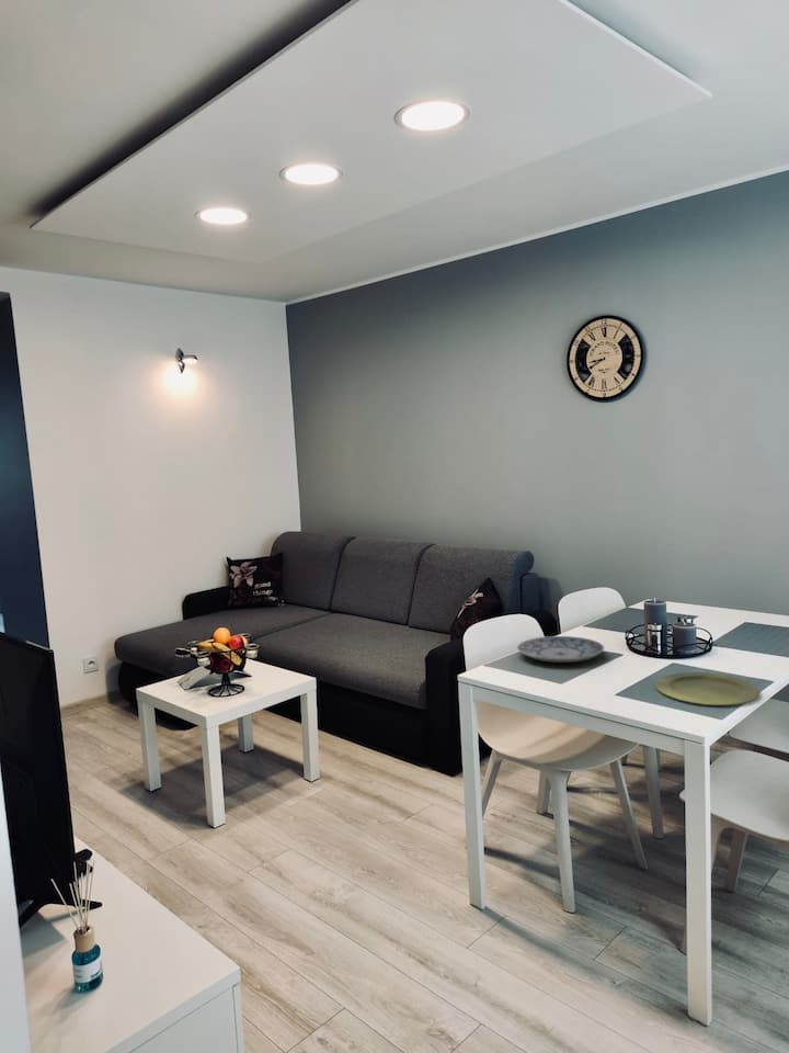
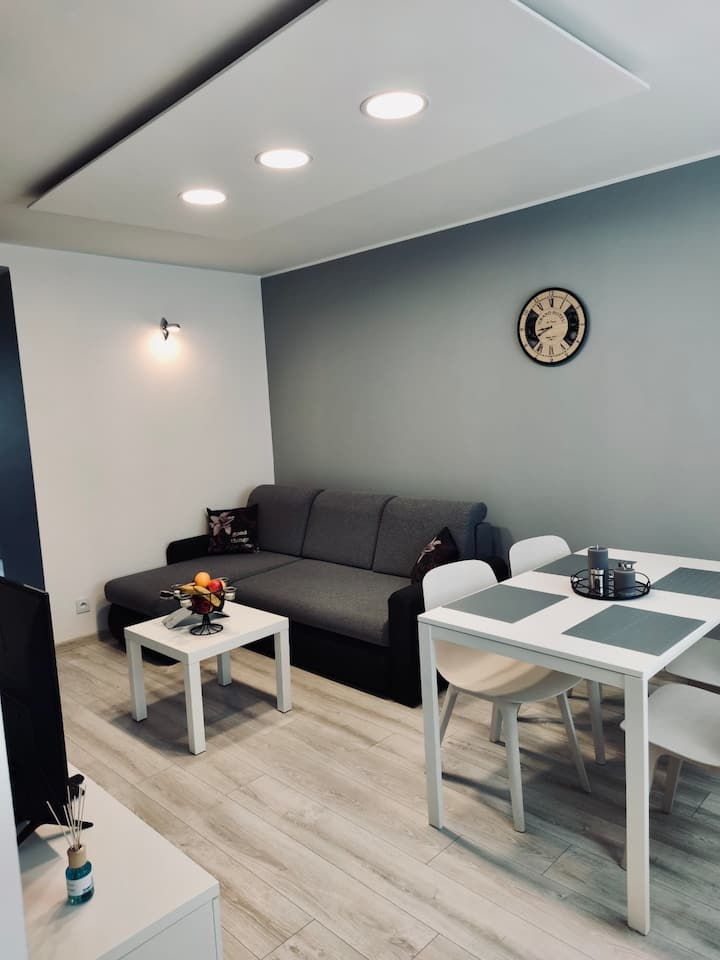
- plate [654,671,761,706]
- plate [516,635,605,664]
